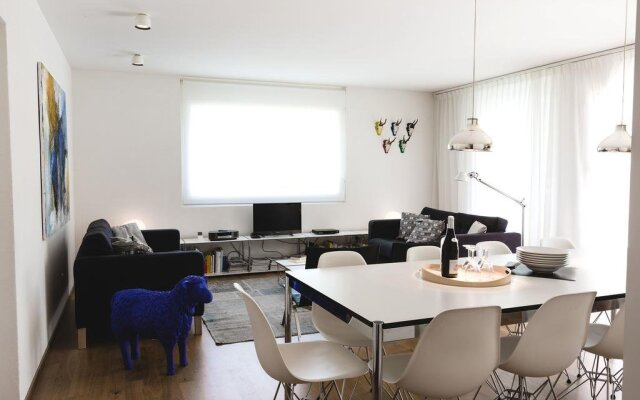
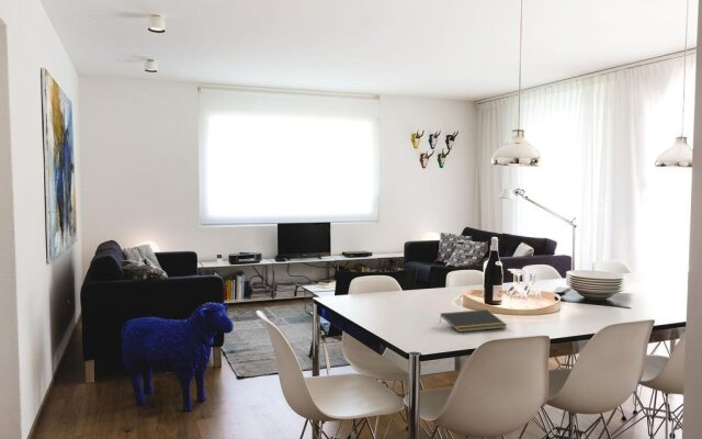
+ notepad [439,308,508,334]
